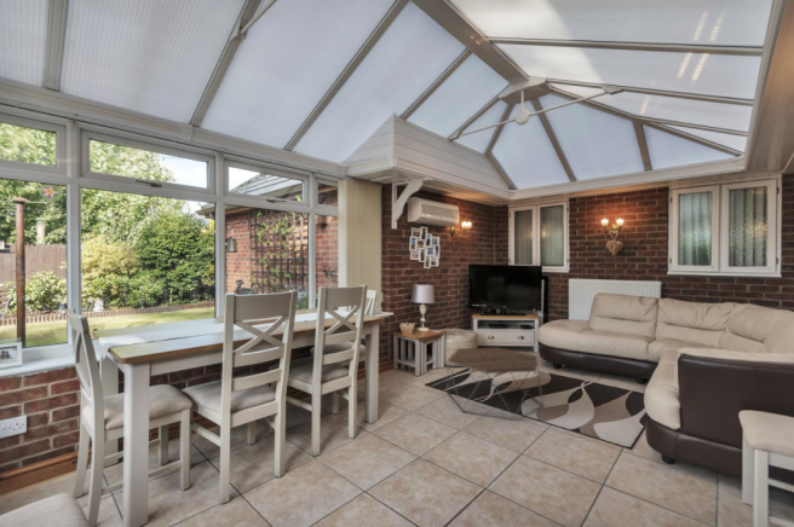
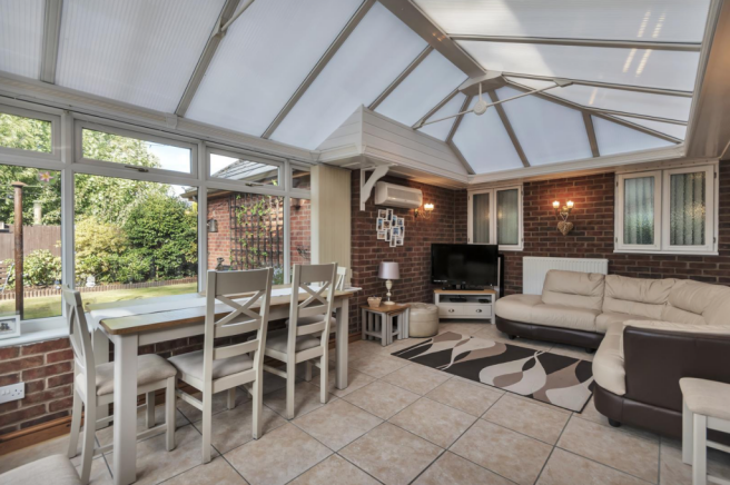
- coffee table [445,346,545,421]
